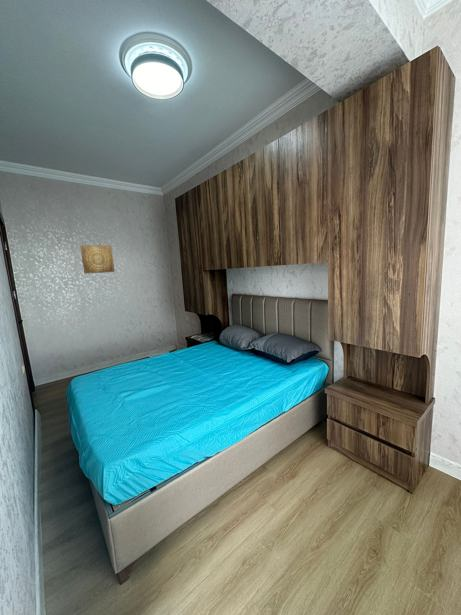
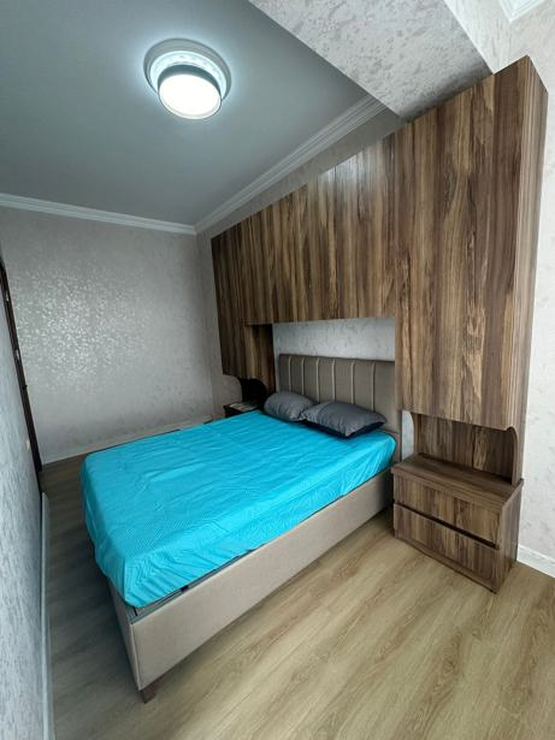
- wall art [79,244,116,275]
